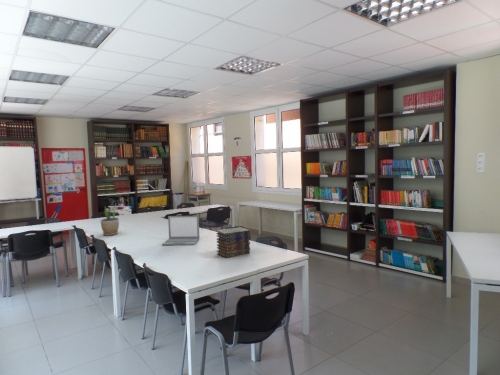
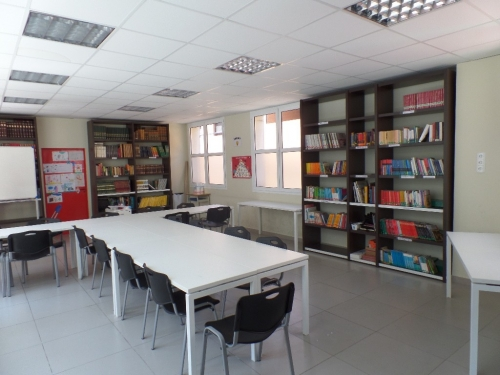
- potted plant [100,203,120,237]
- book stack [215,226,251,259]
- laptop [161,215,200,246]
